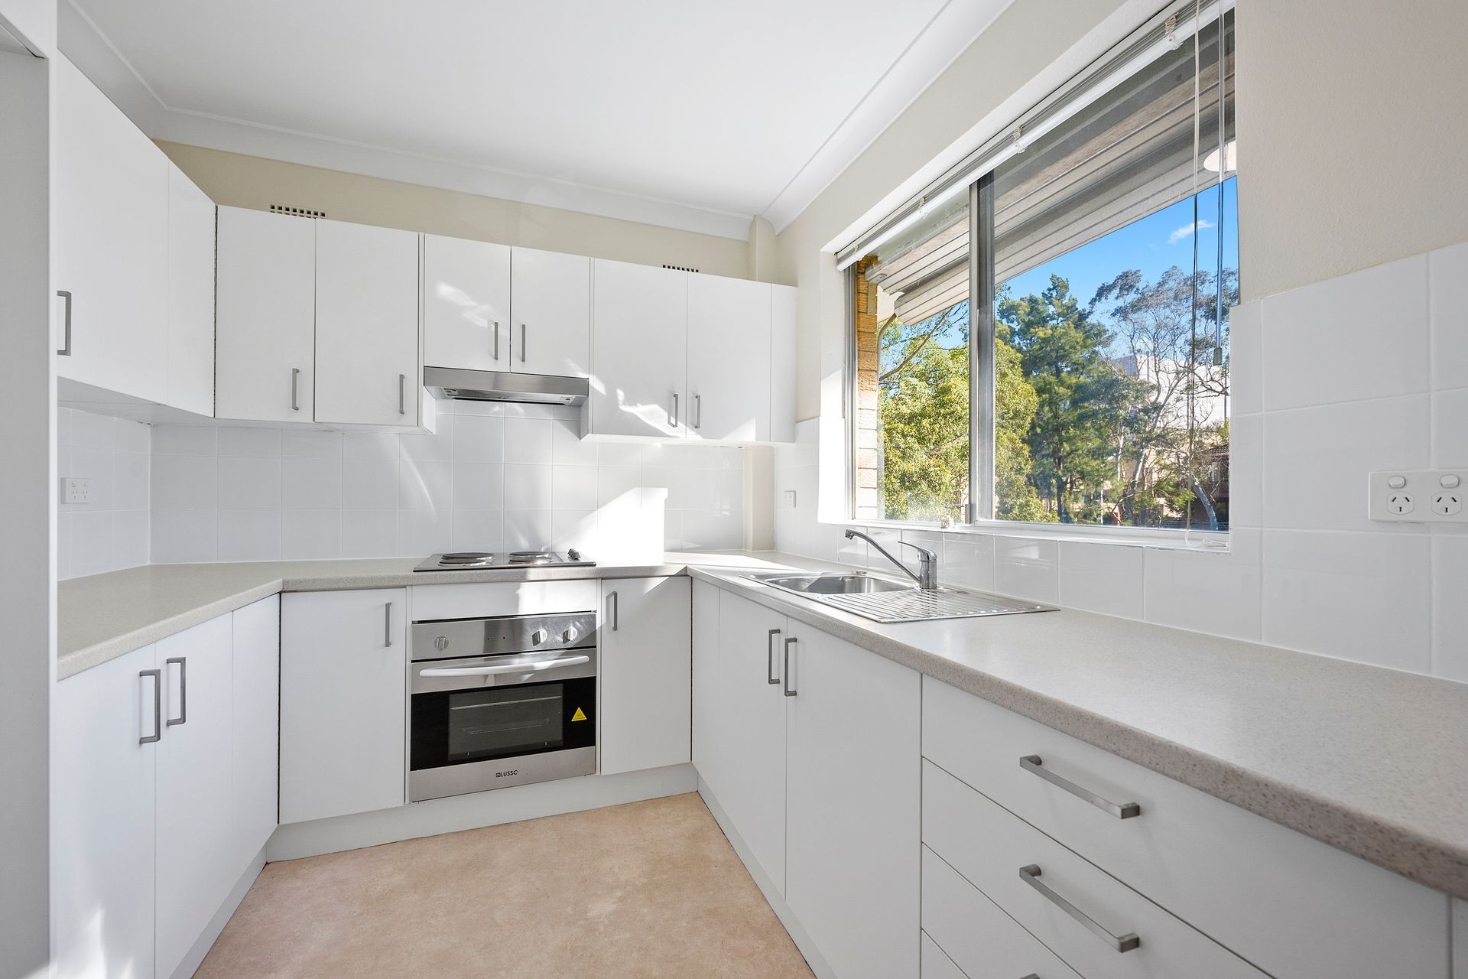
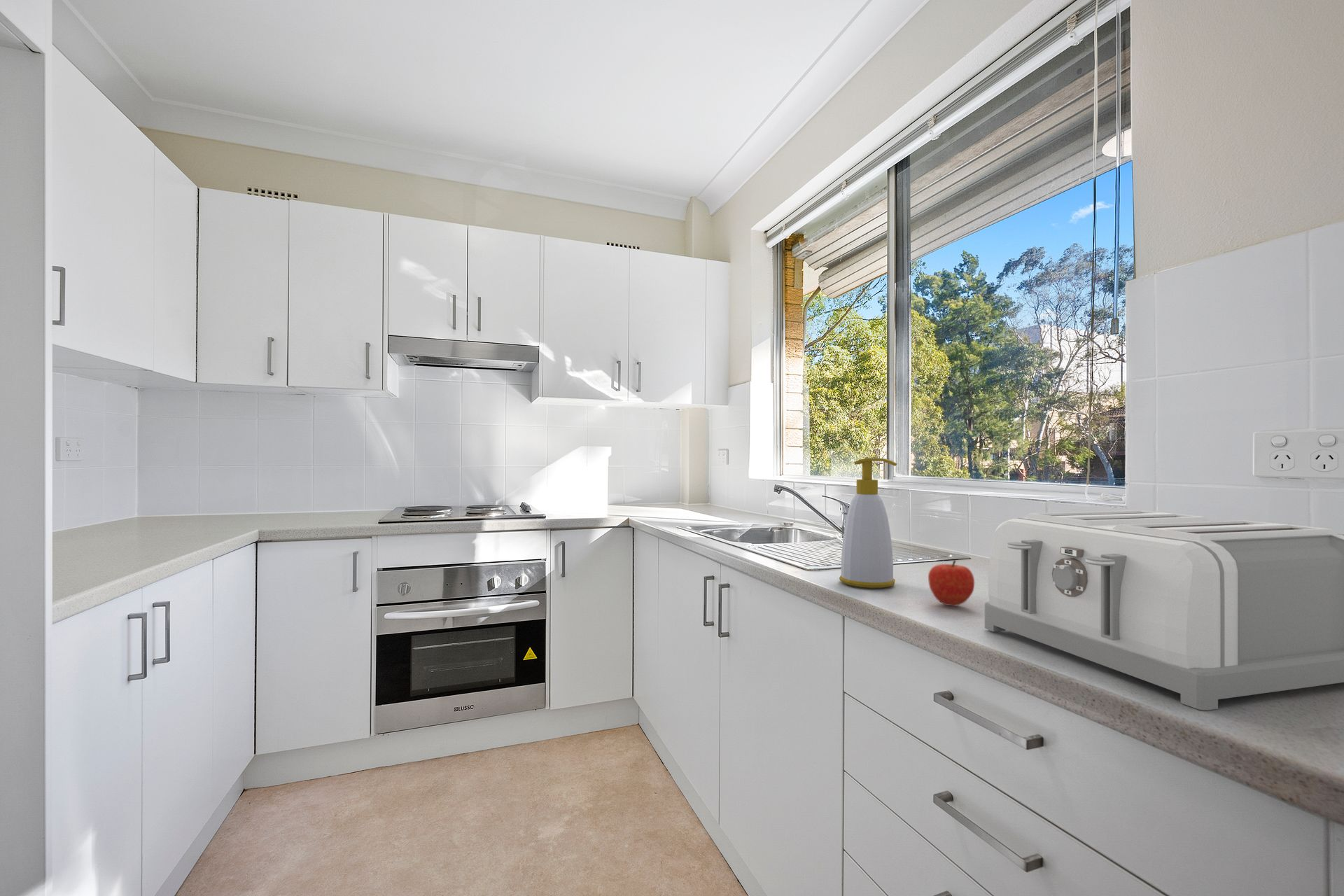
+ toaster [984,510,1344,711]
+ soap bottle [839,457,897,589]
+ fruit [928,559,975,607]
